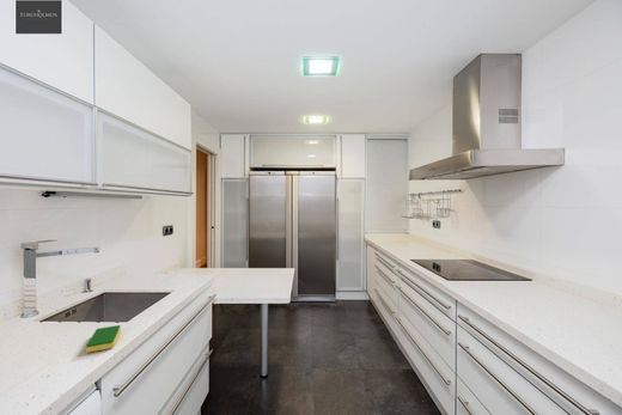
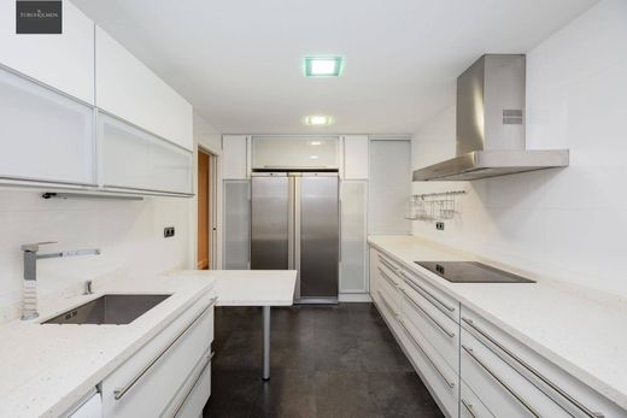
- dish sponge [85,324,121,354]
